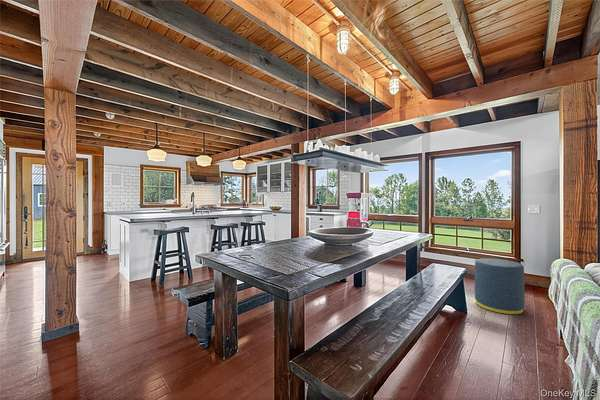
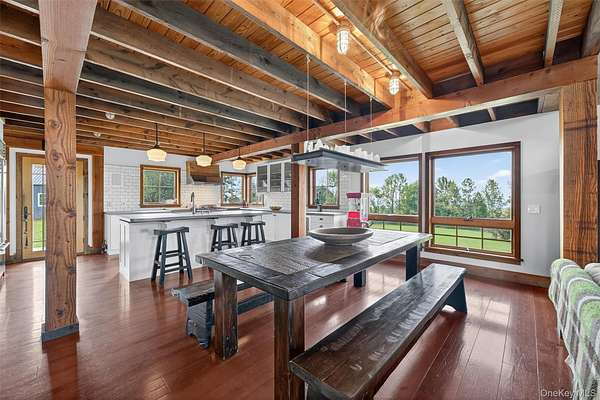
- ottoman [474,257,526,316]
